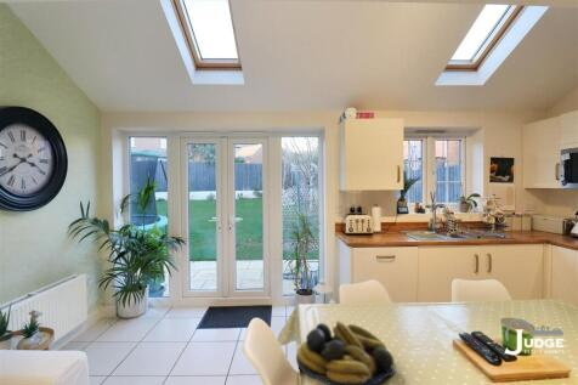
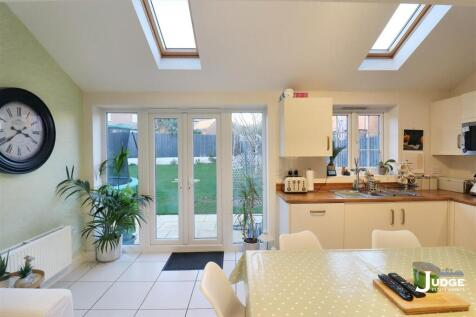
- fruit bowl [295,319,396,385]
